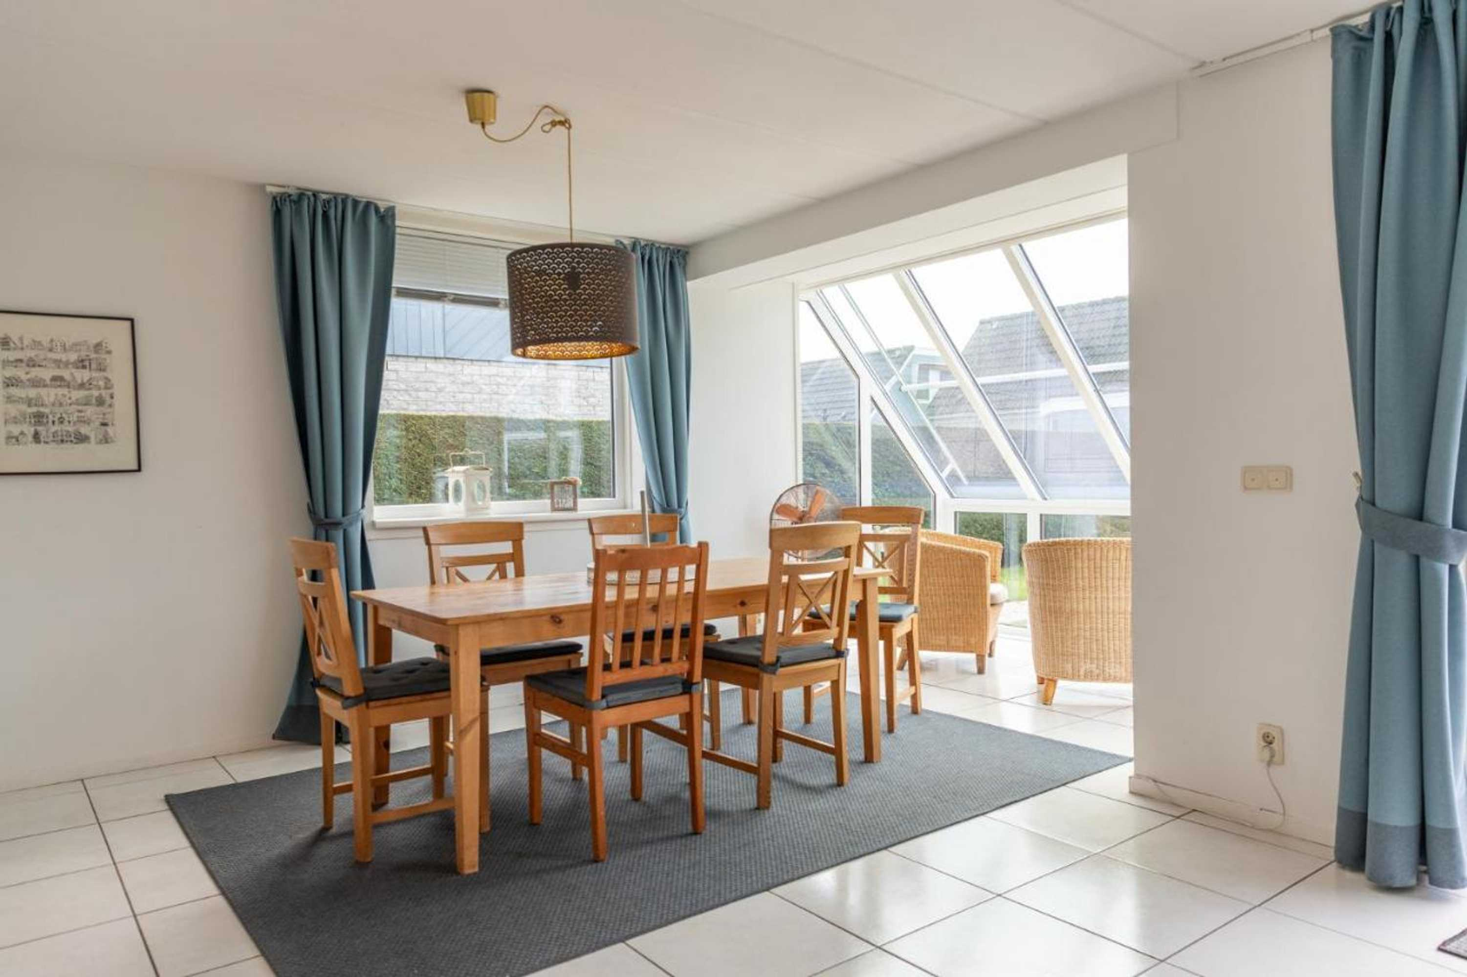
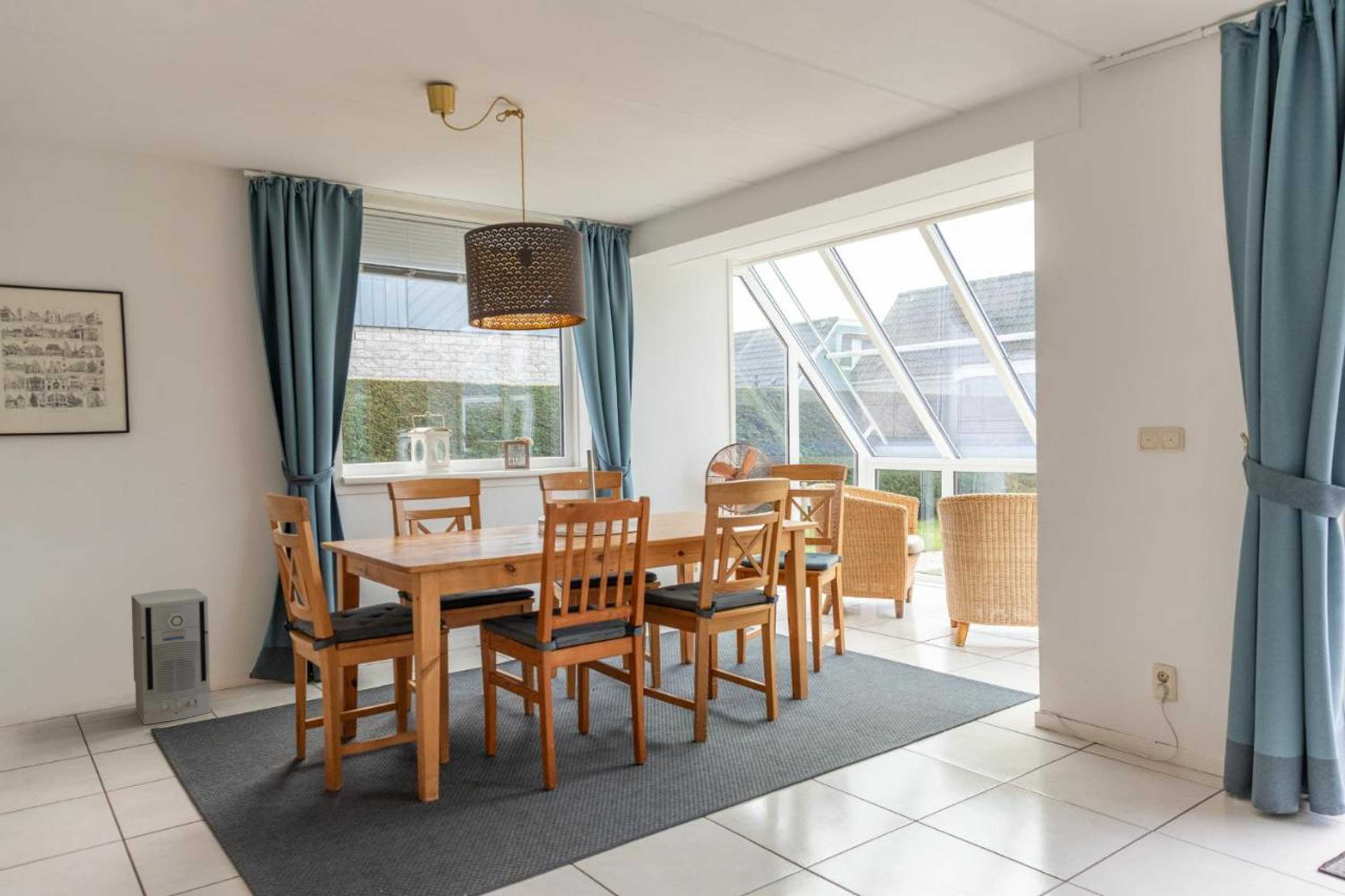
+ air purifier [131,588,211,725]
